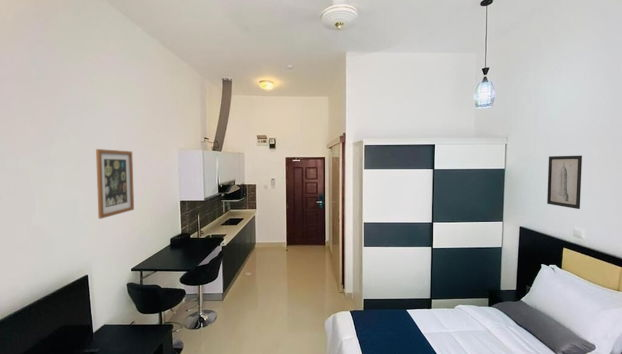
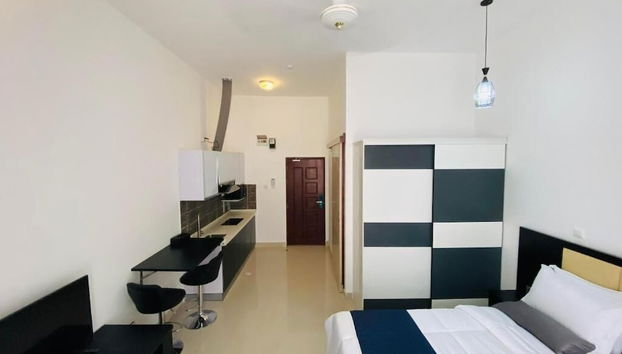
- wall art [546,155,583,210]
- wall art [95,148,135,220]
